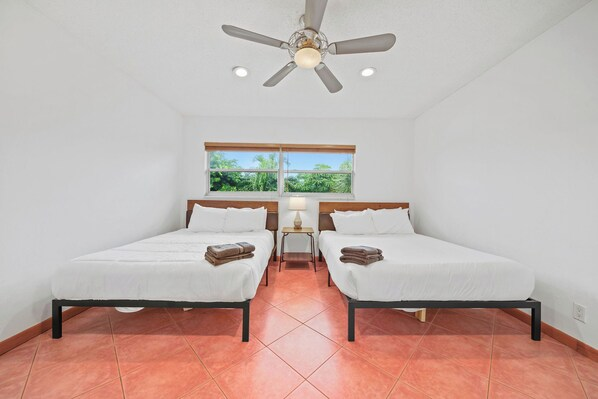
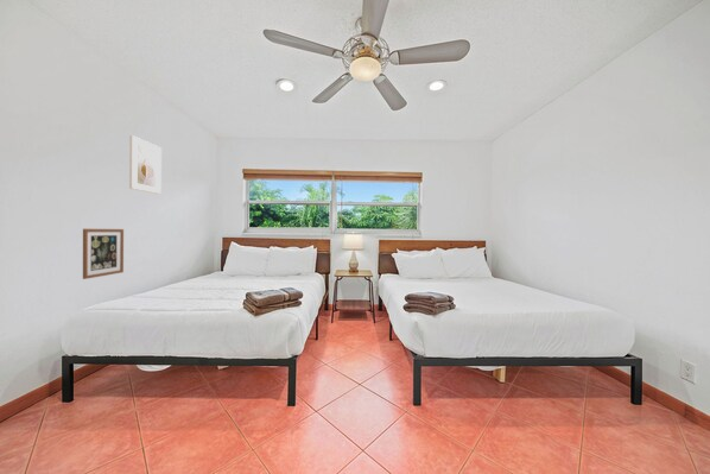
+ wall art [82,228,125,280]
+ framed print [128,134,163,195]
